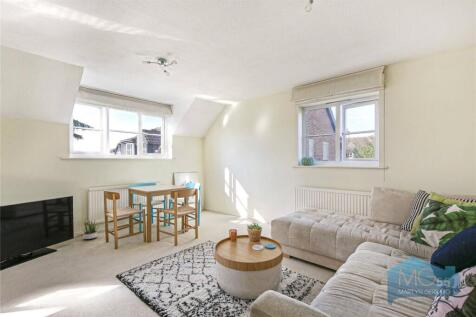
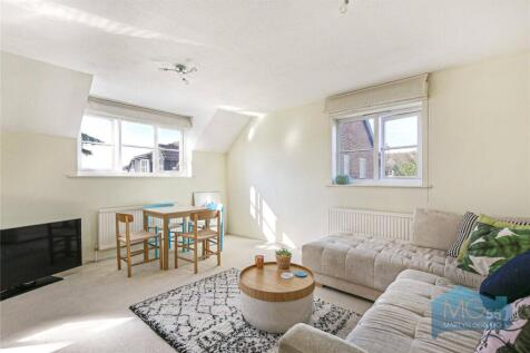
- potted plant [81,219,101,240]
